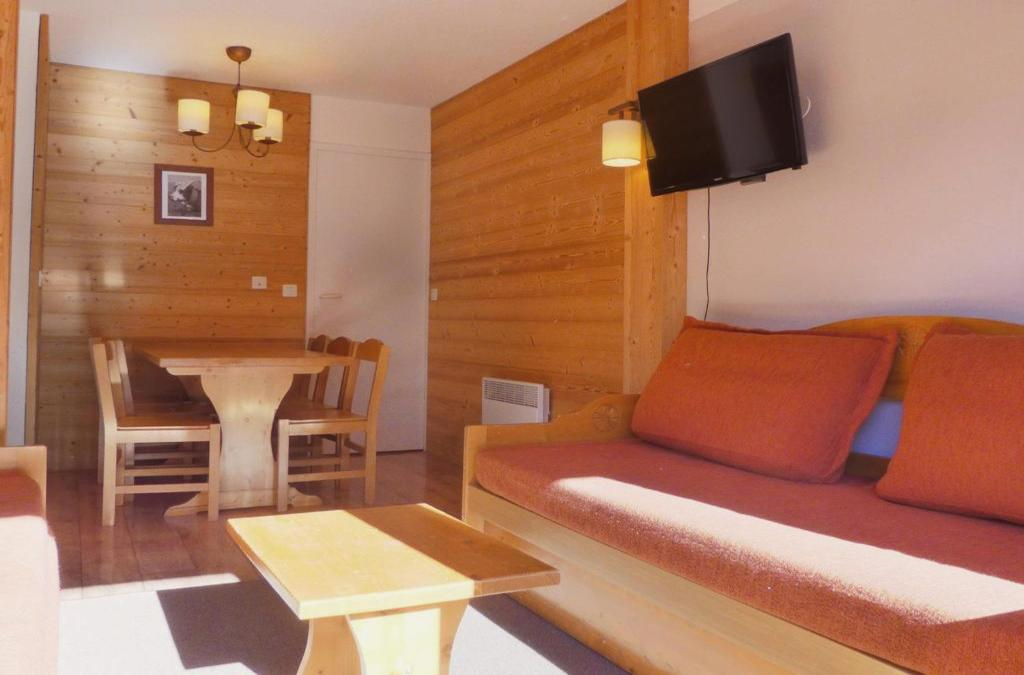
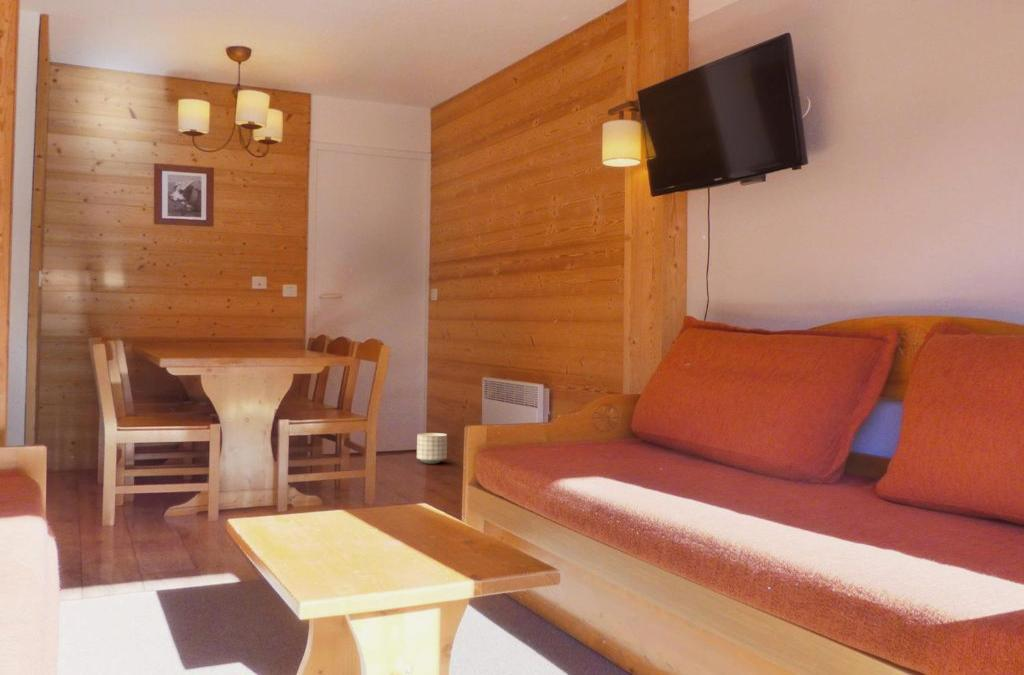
+ planter [416,432,448,465]
